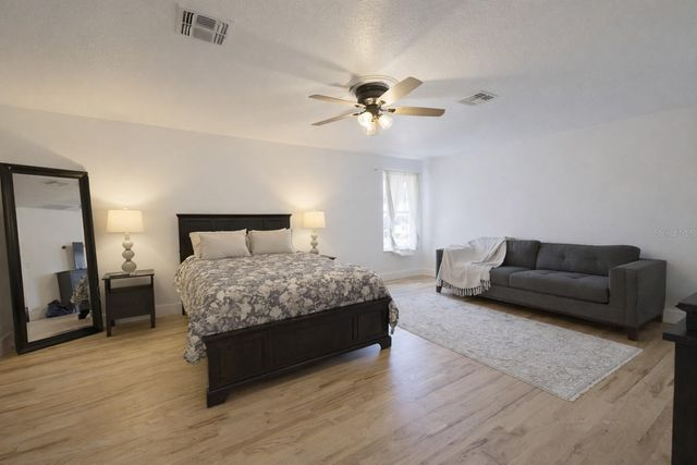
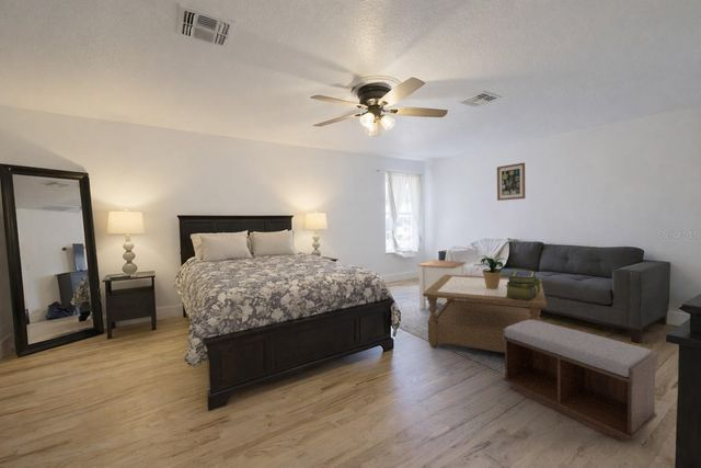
+ potted plant [476,254,513,289]
+ stack of books [505,270,543,300]
+ wall art [496,162,526,202]
+ bench [503,320,659,443]
+ coffee table [423,274,548,354]
+ side table [416,259,467,310]
